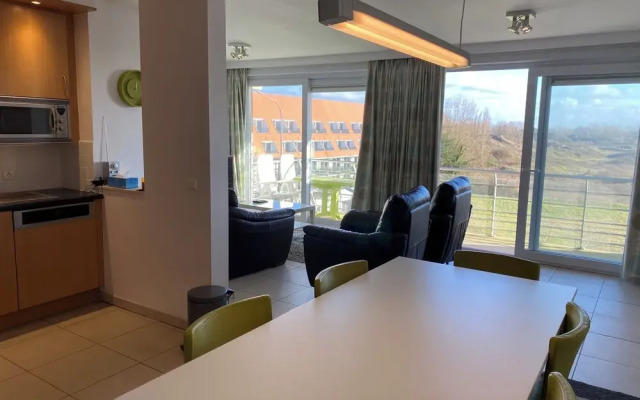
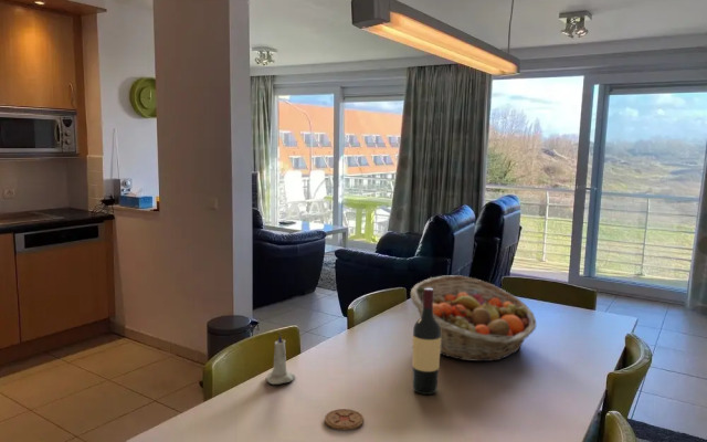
+ coaster [324,408,365,431]
+ candle [264,330,297,386]
+ fruit basket [410,274,537,362]
+ wine bottle [412,288,441,396]
